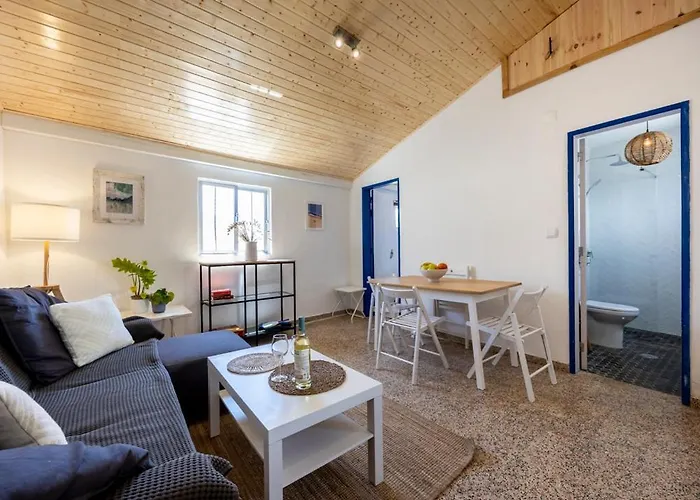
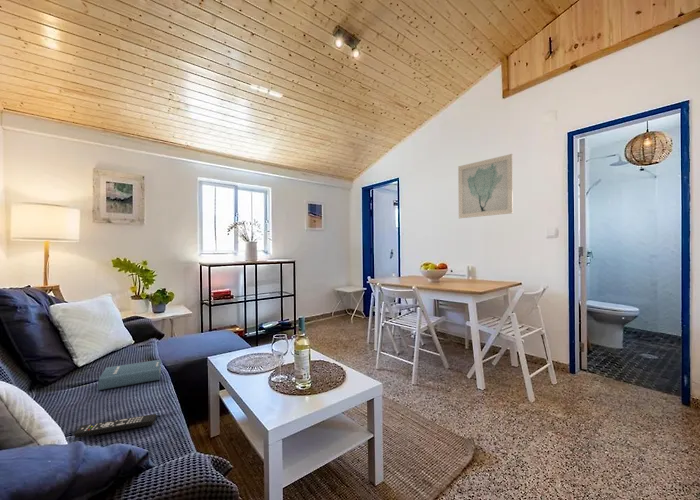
+ remote control [73,413,157,439]
+ hardback book [97,359,162,391]
+ wall art [457,153,514,219]
